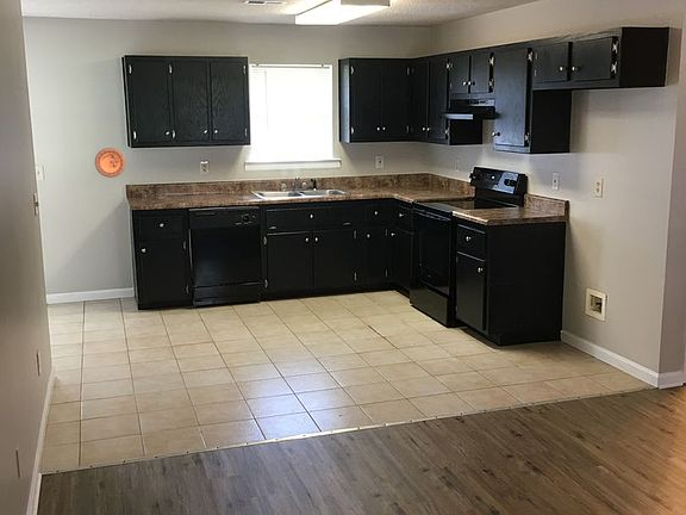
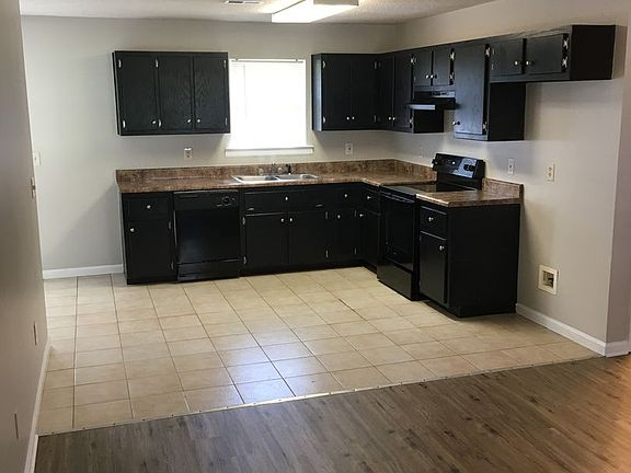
- decorative plate [94,147,126,179]
